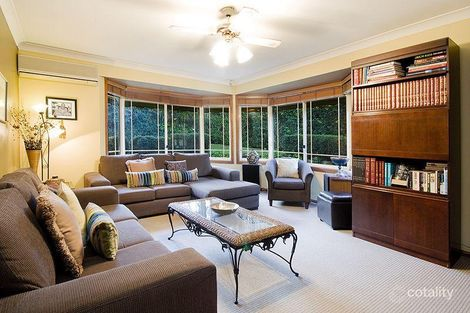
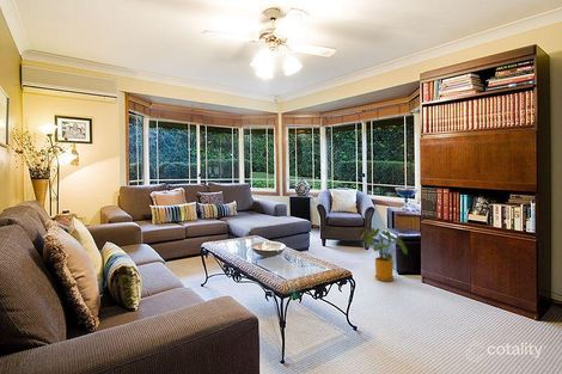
+ house plant [360,227,409,282]
